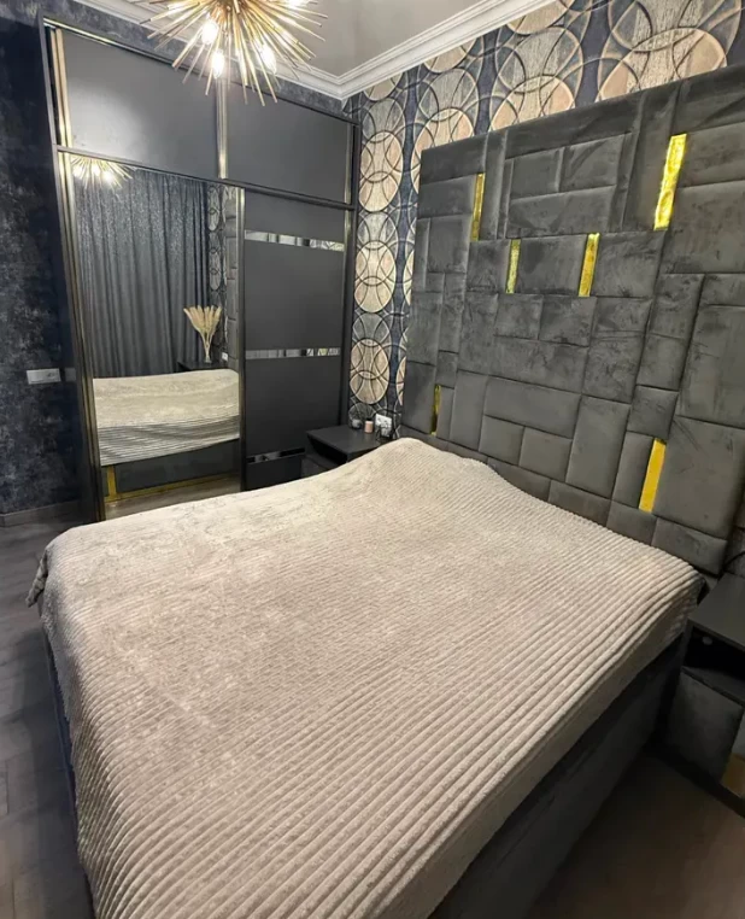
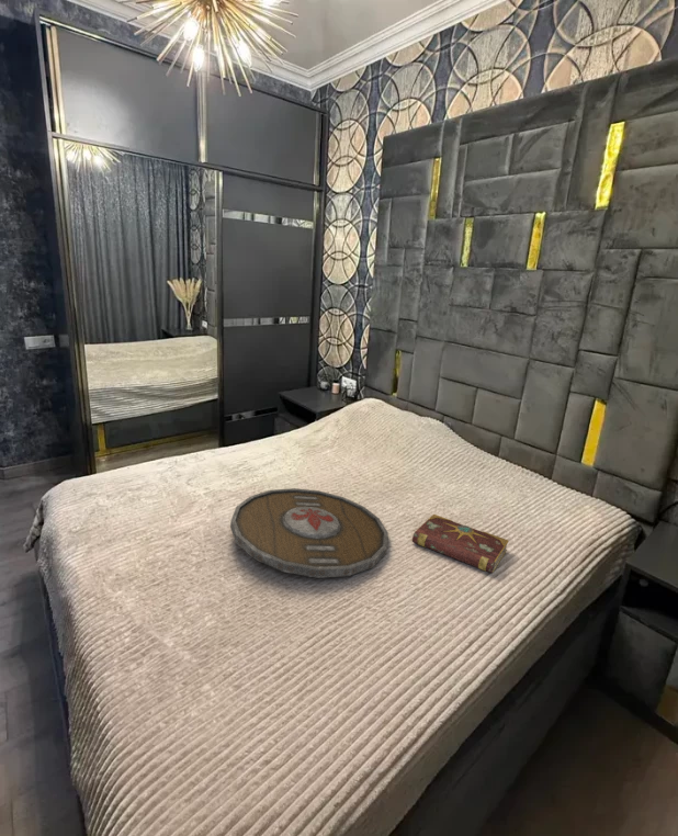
+ book [411,513,510,574]
+ serving tray [229,487,389,579]
